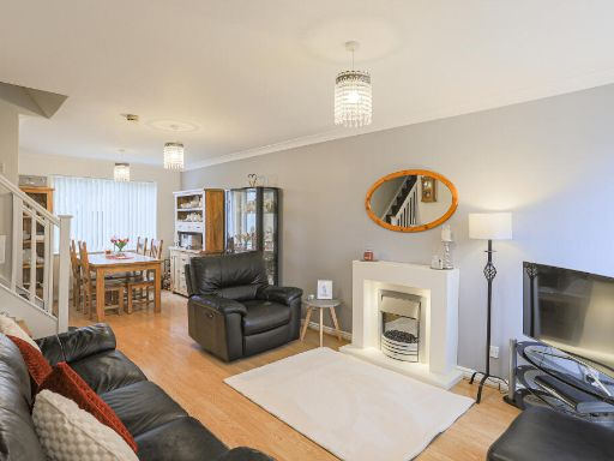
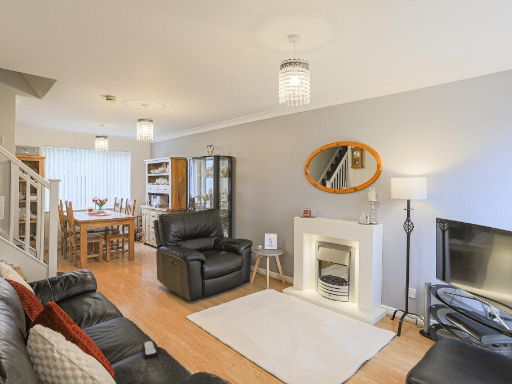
+ remote control [141,340,159,359]
